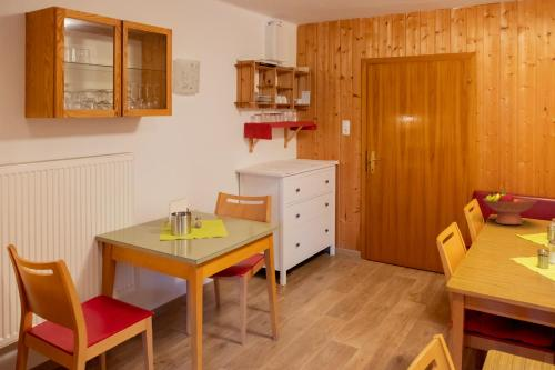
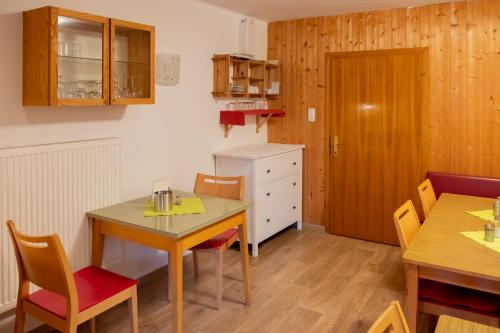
- fruit bowl [482,190,538,226]
